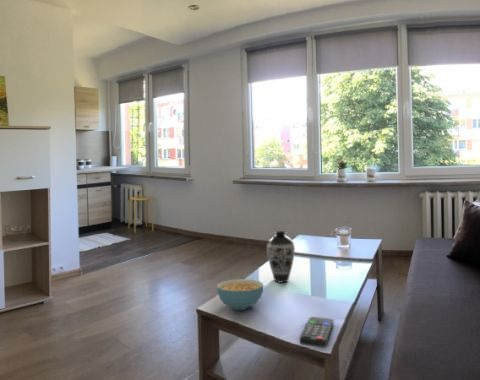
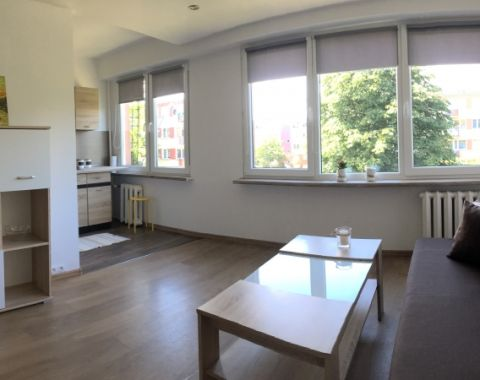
- cereal bowl [216,278,264,311]
- decorative vase [266,230,296,284]
- remote control [299,316,334,348]
